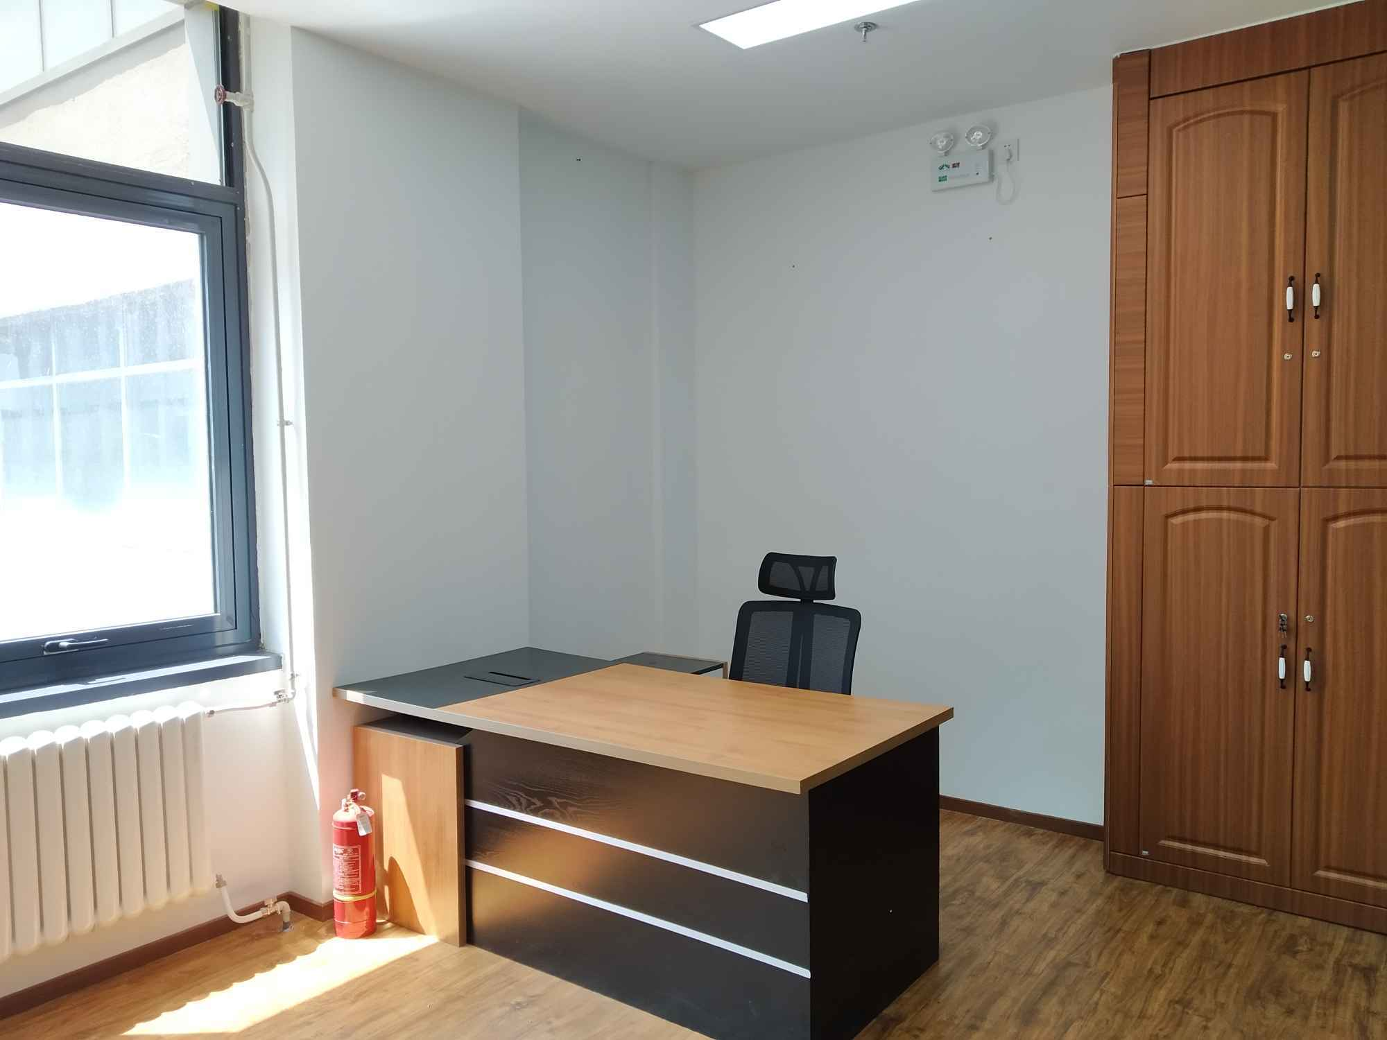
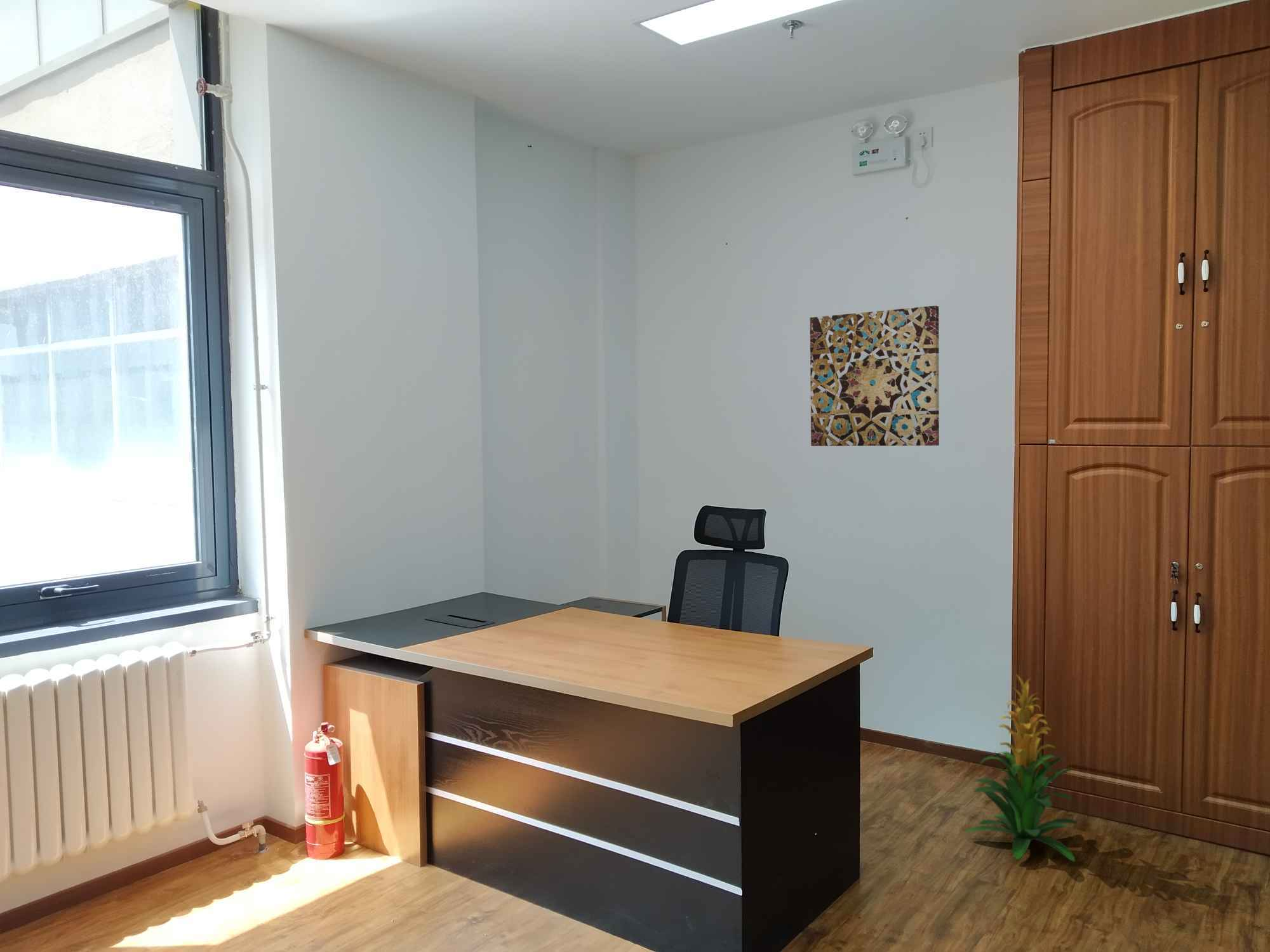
+ wall art [810,305,940,447]
+ indoor plant [964,673,1079,863]
